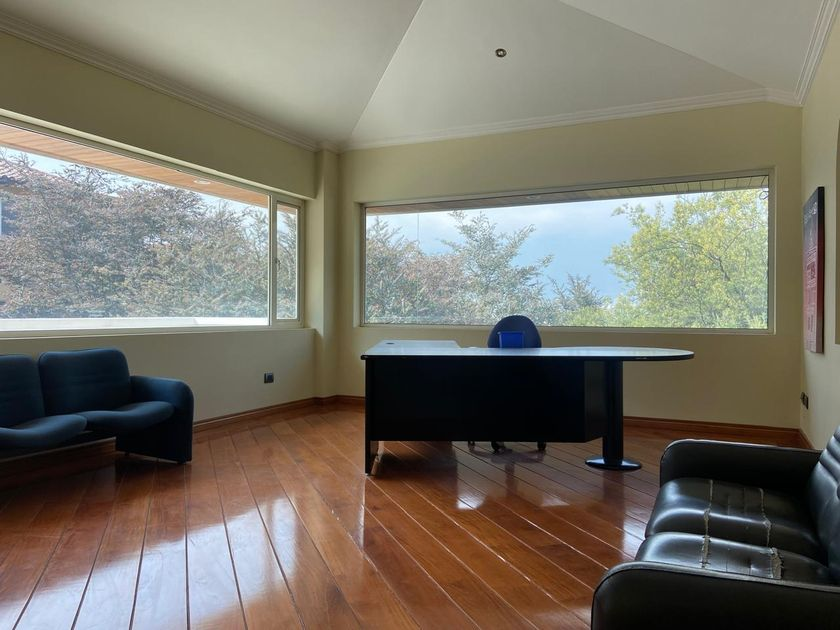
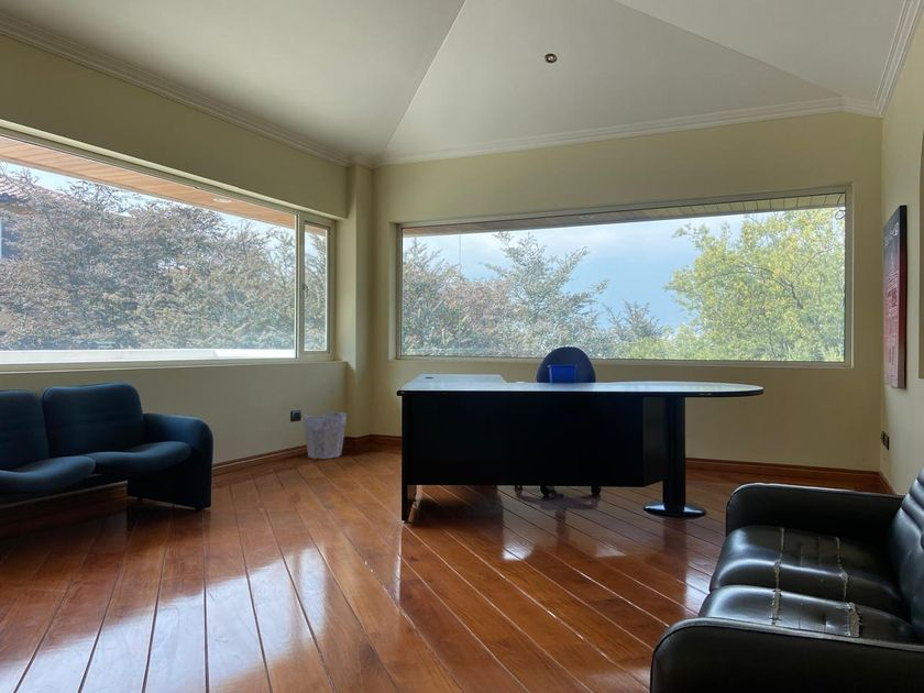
+ waste bin [302,411,348,460]
